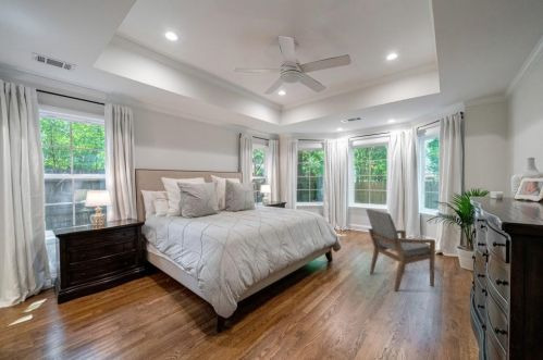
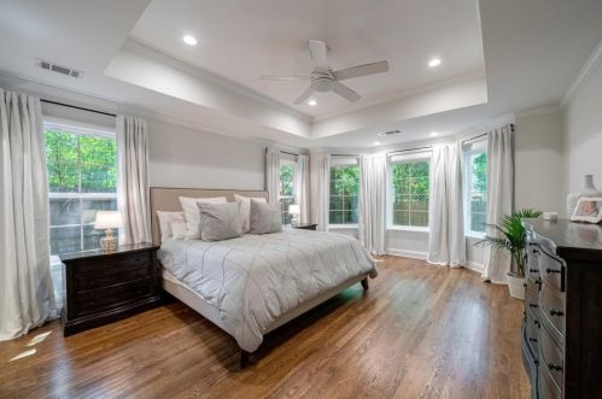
- armchair [365,208,436,293]
